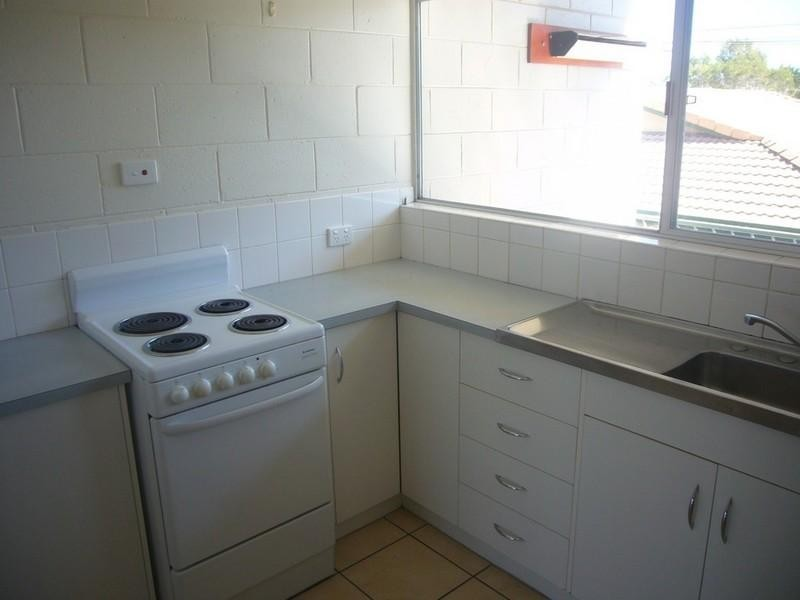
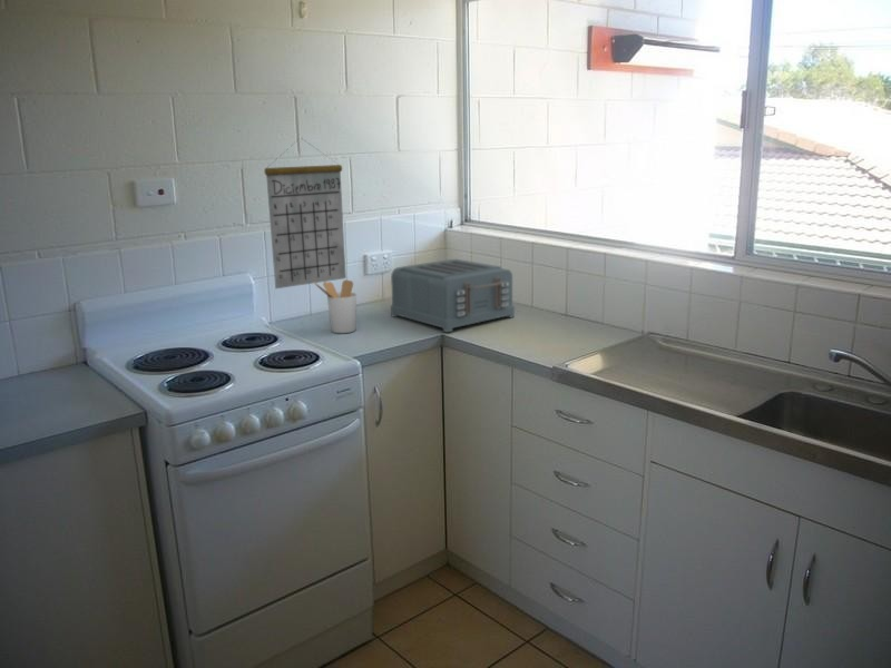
+ toaster [390,258,516,333]
+ calendar [264,138,347,289]
+ utensil holder [313,278,358,334]
